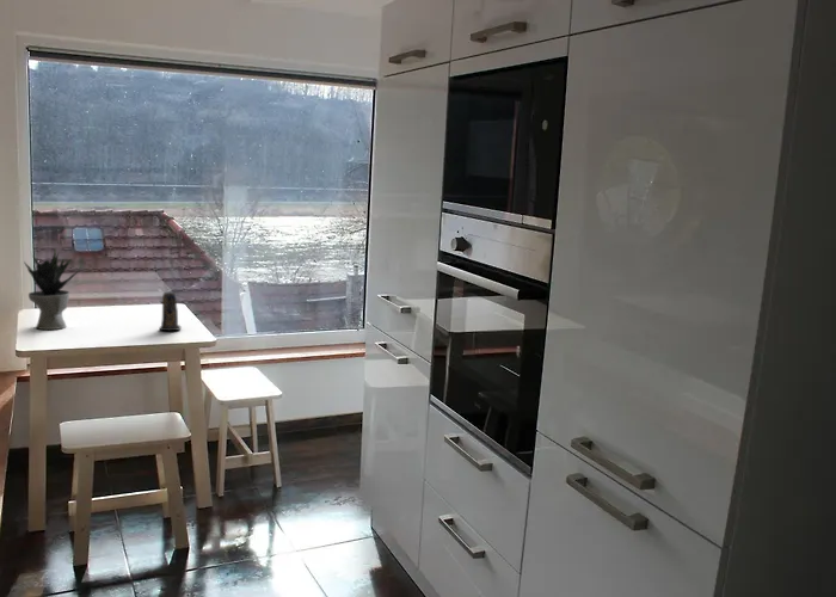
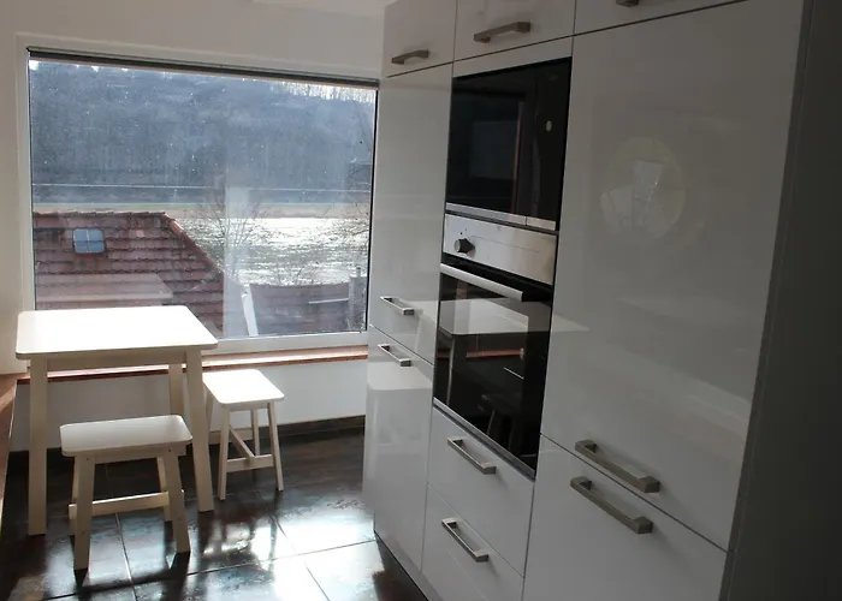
- candle [159,290,182,332]
- potted plant [23,247,82,331]
